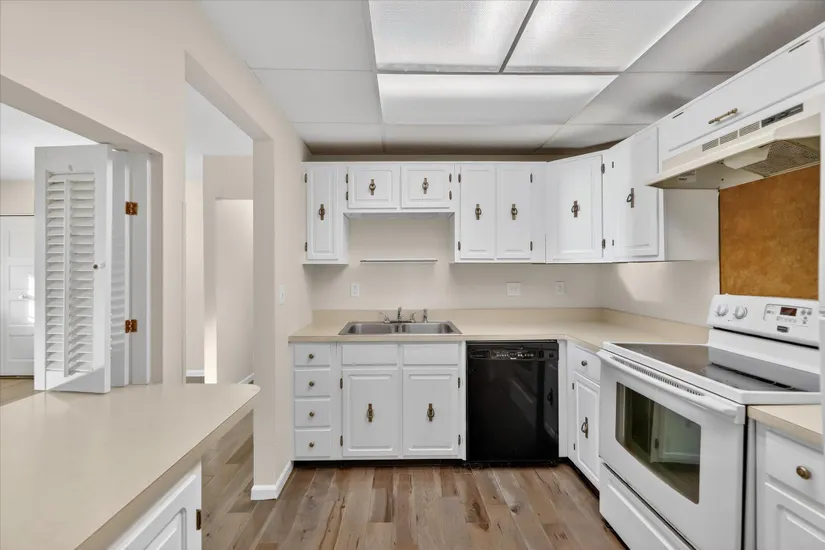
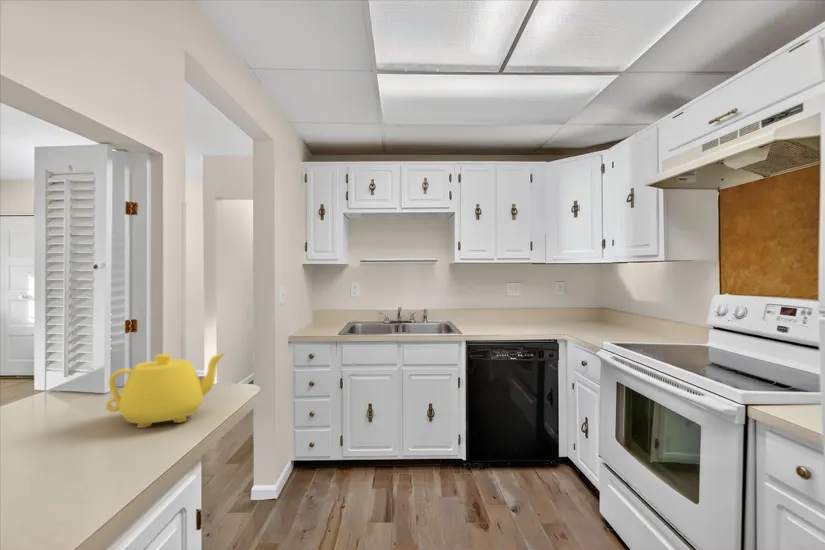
+ teapot [105,352,227,429]
